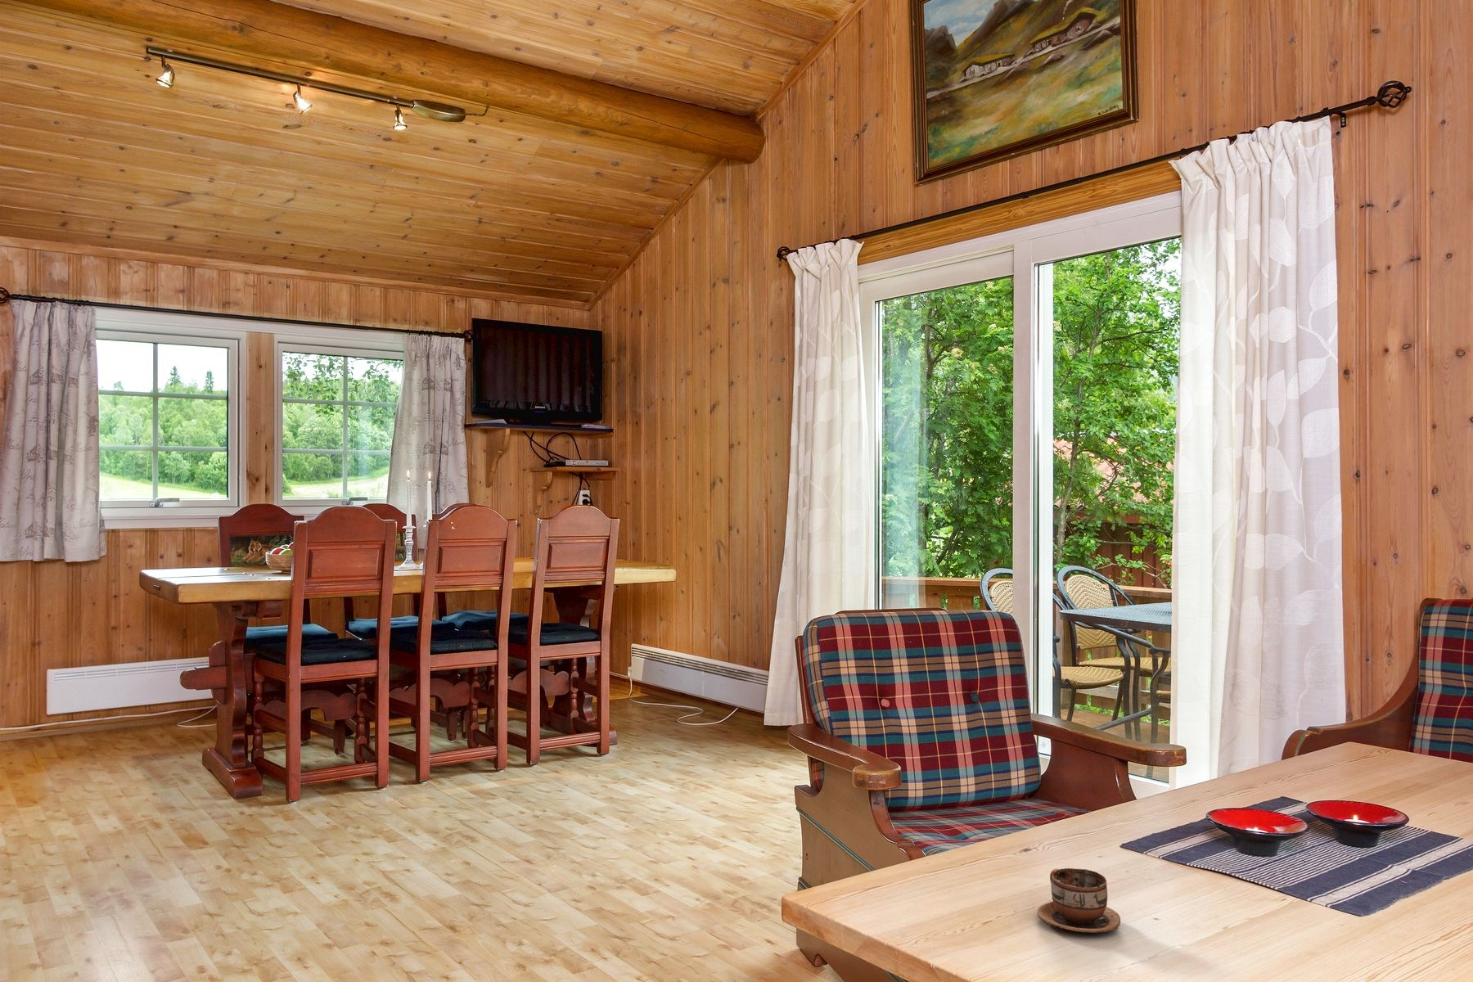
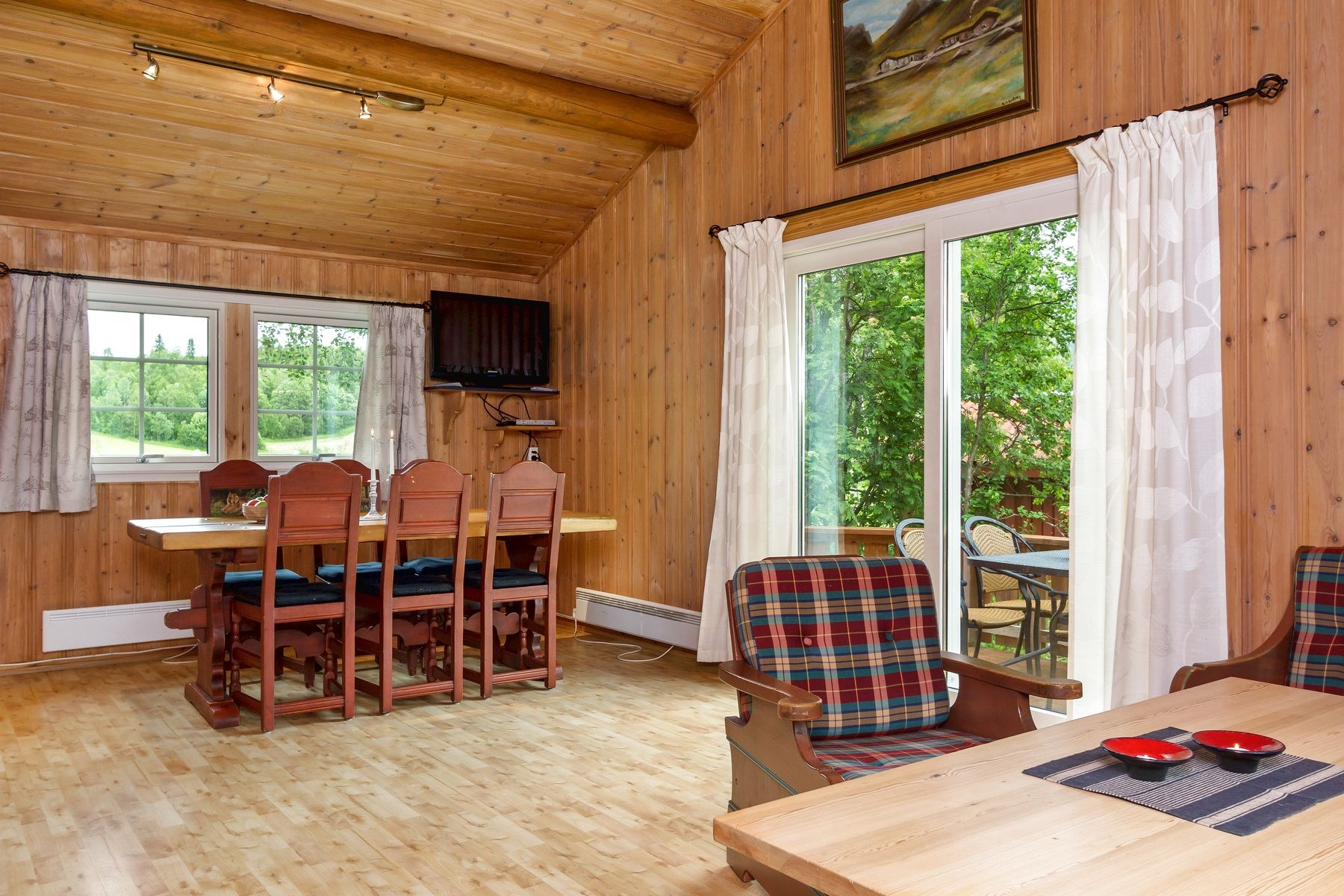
- cup [1036,867,1121,934]
